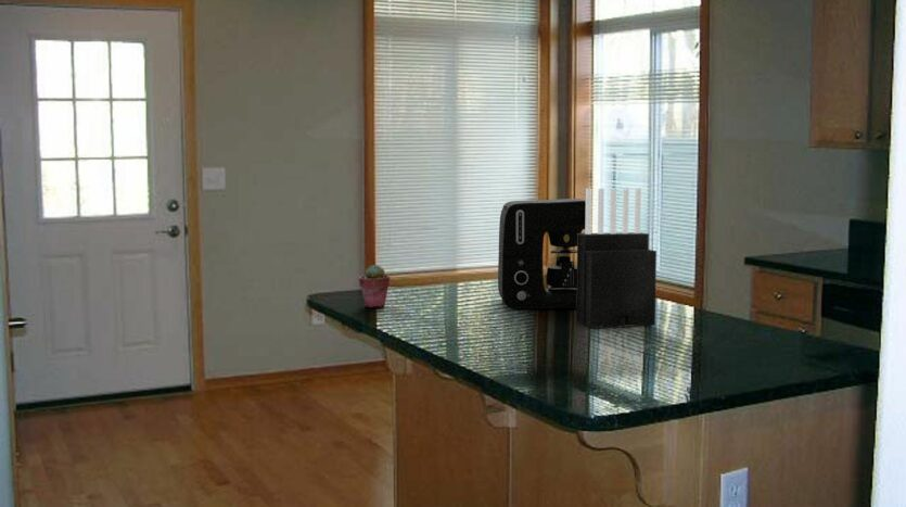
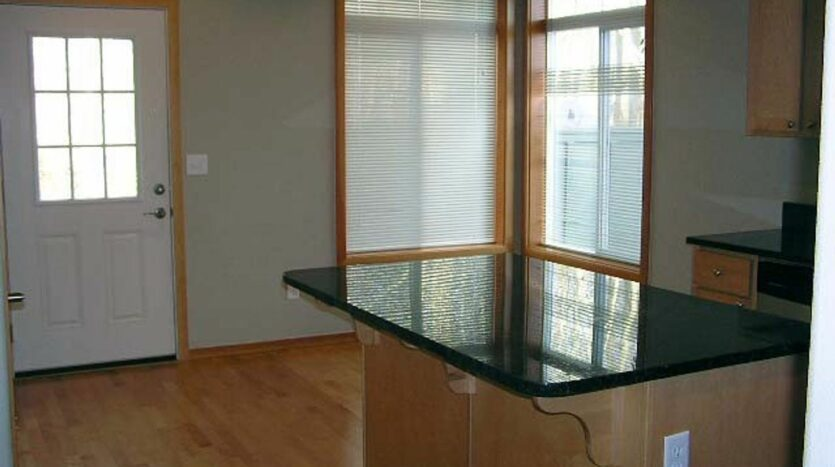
- potted succulent [357,263,392,308]
- knife block [575,187,658,329]
- coffee maker [497,198,586,309]
